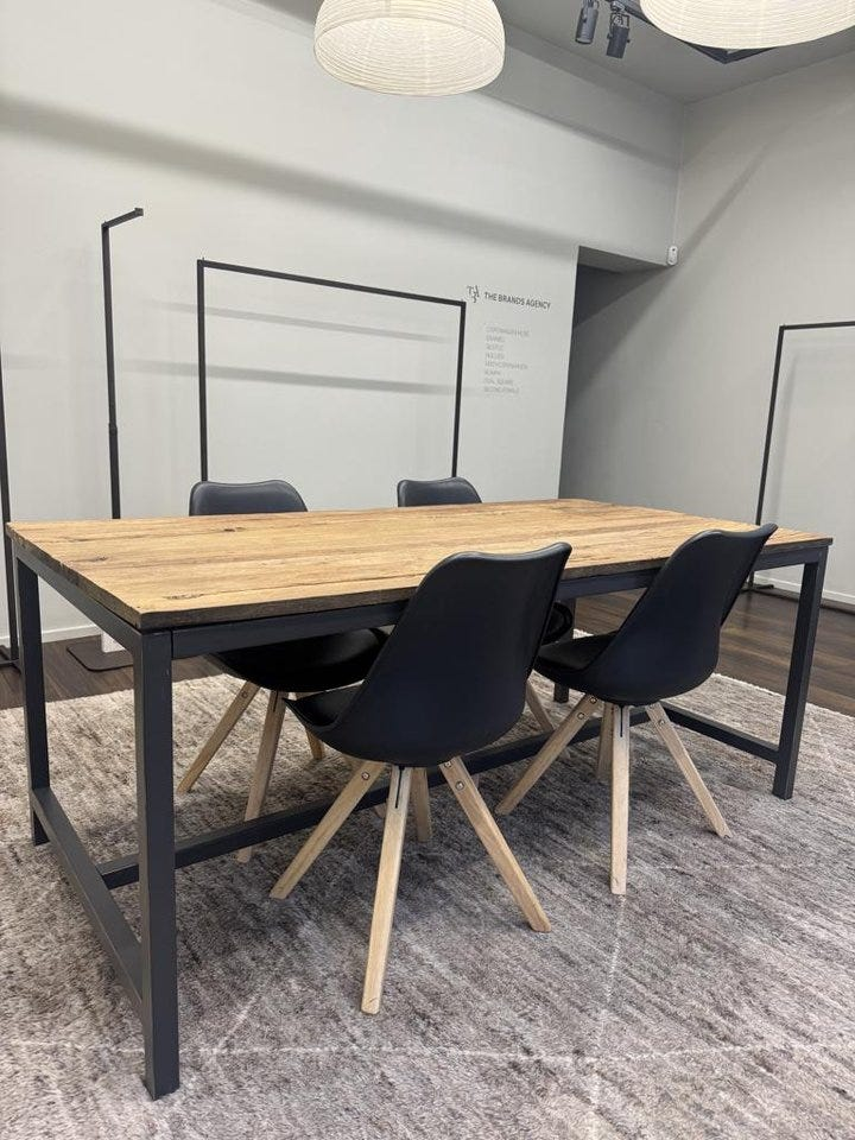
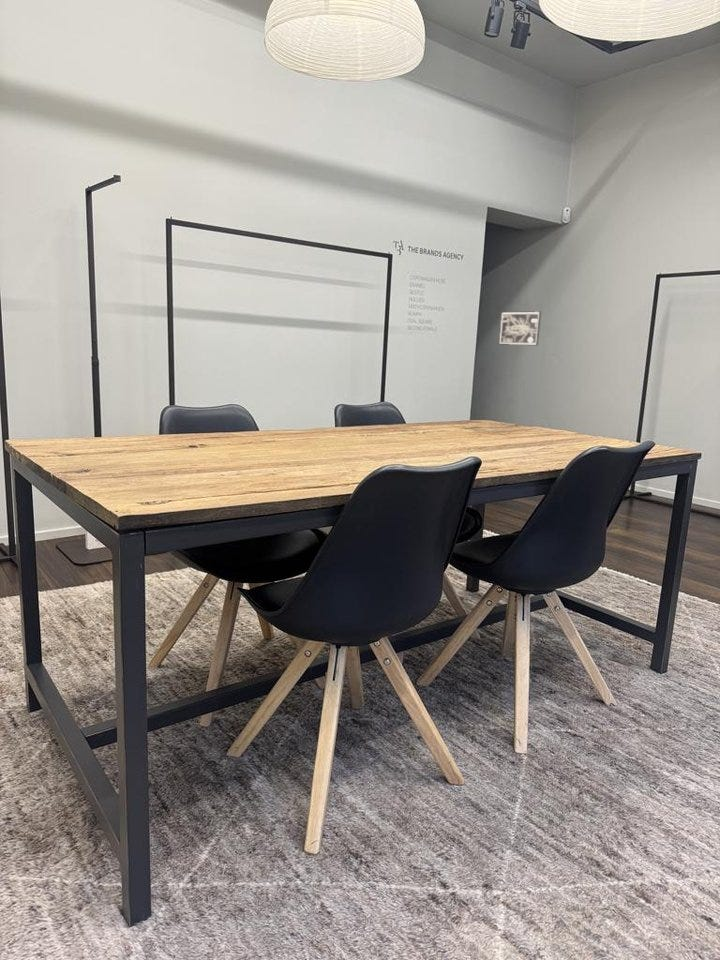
+ wall art [497,310,542,347]
